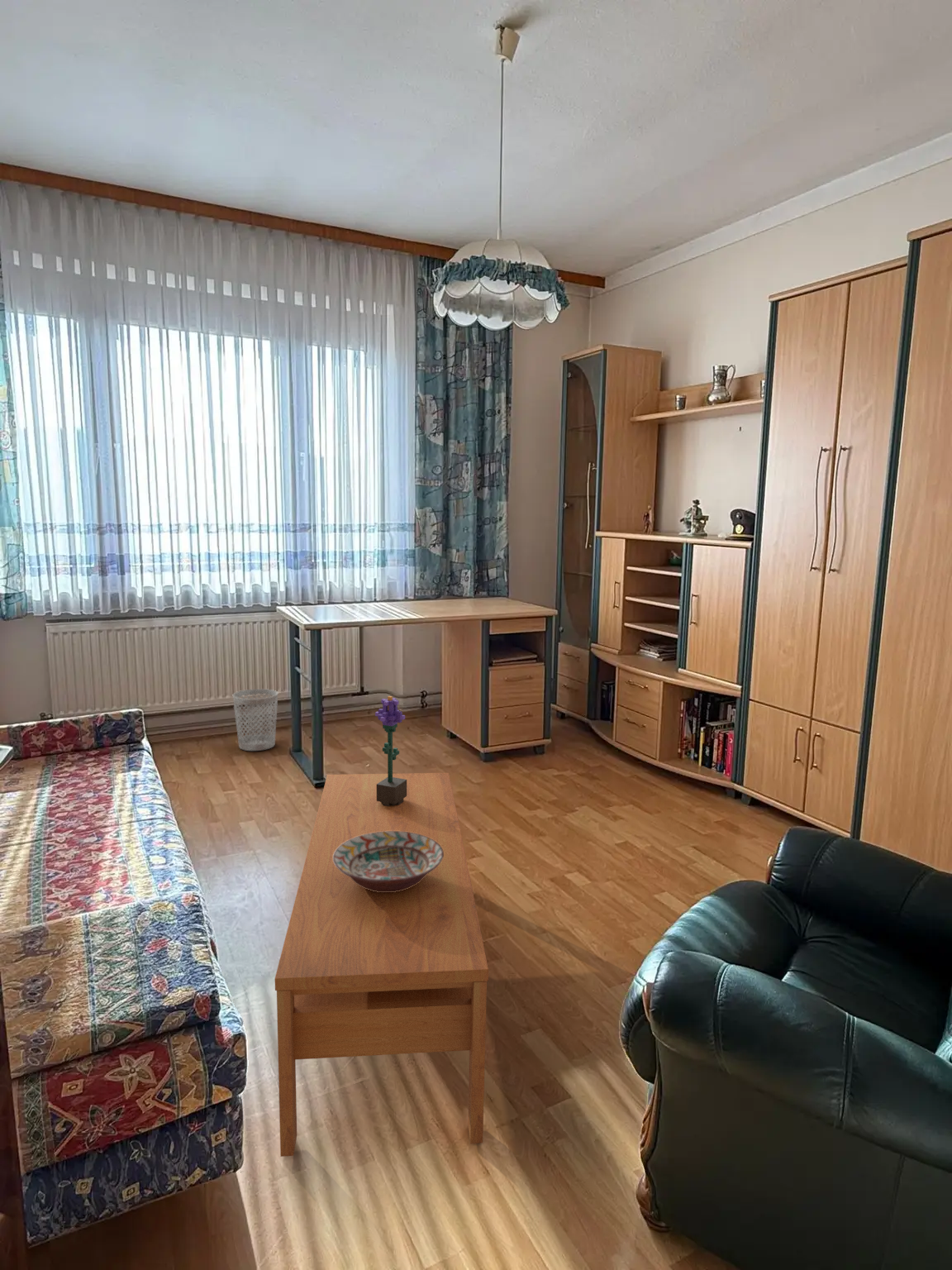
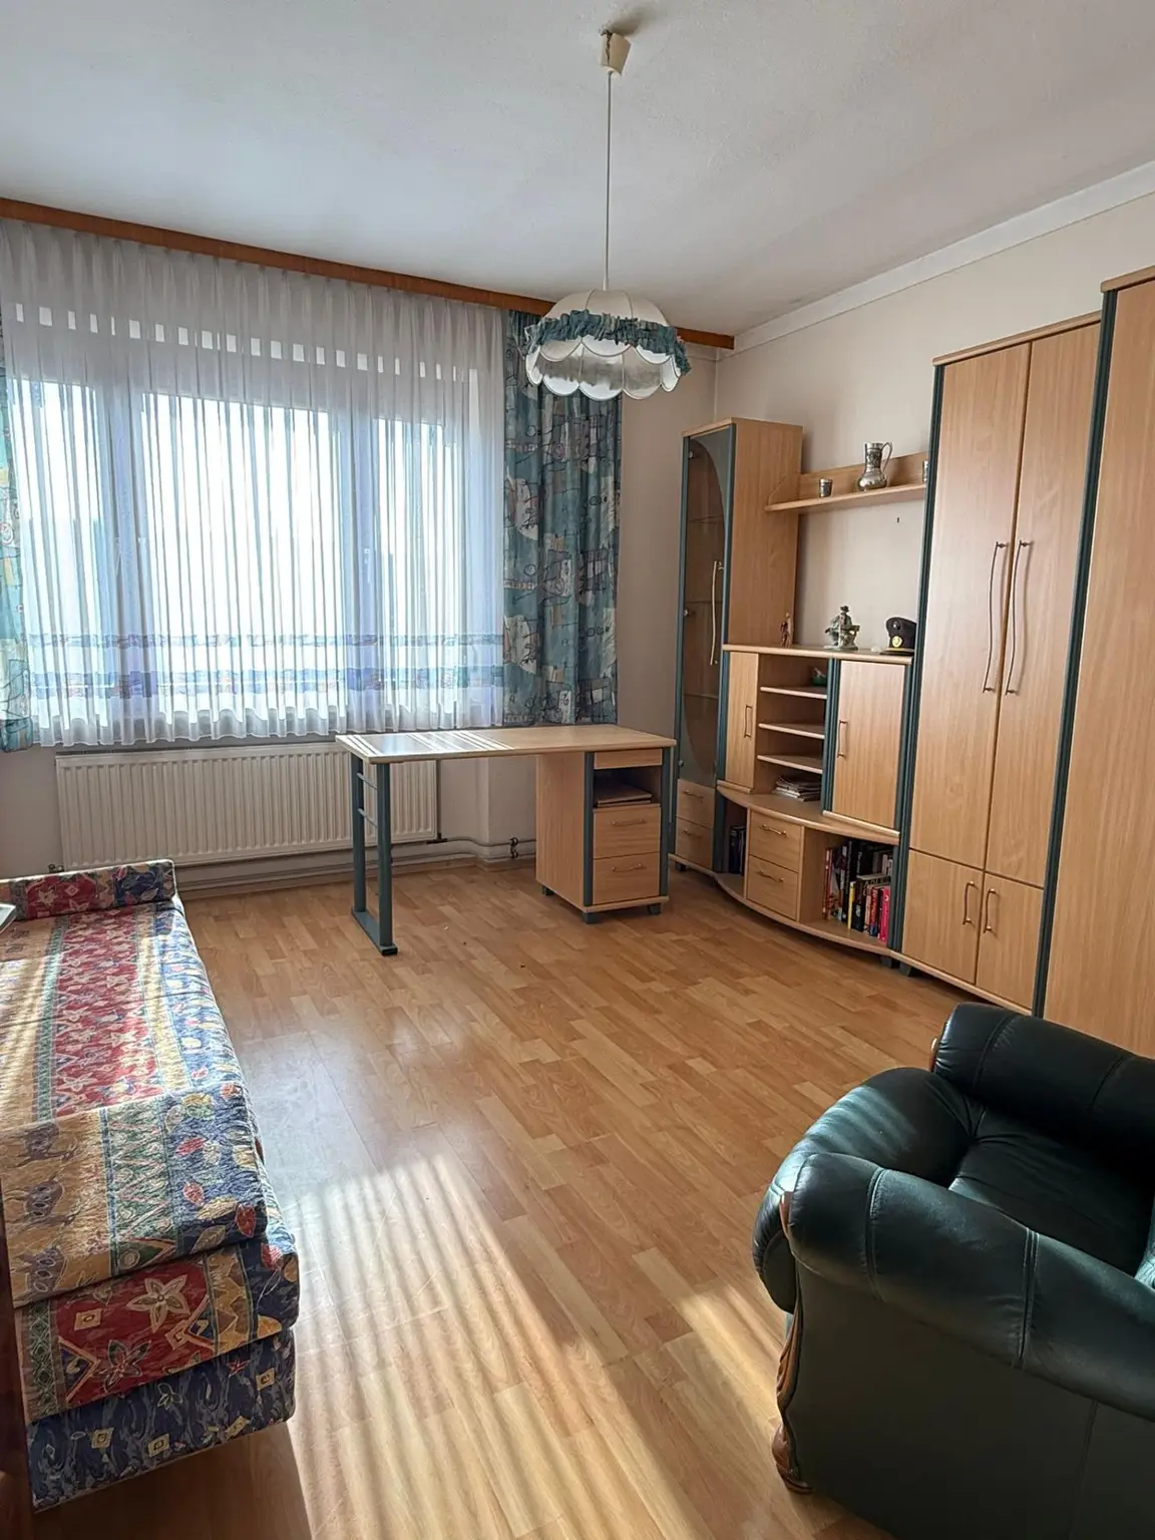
- wastebasket [232,688,278,752]
- decorative bowl [333,831,444,892]
- potted flower [374,695,407,807]
- coffee table [274,772,489,1158]
